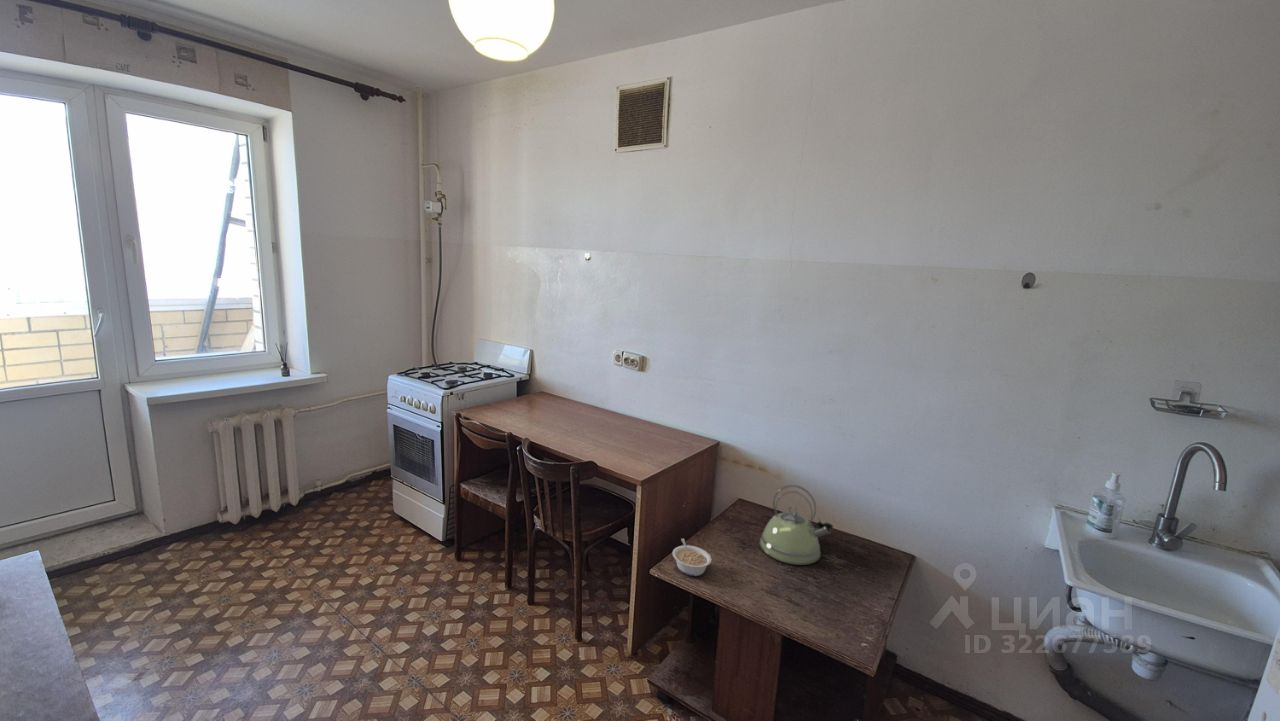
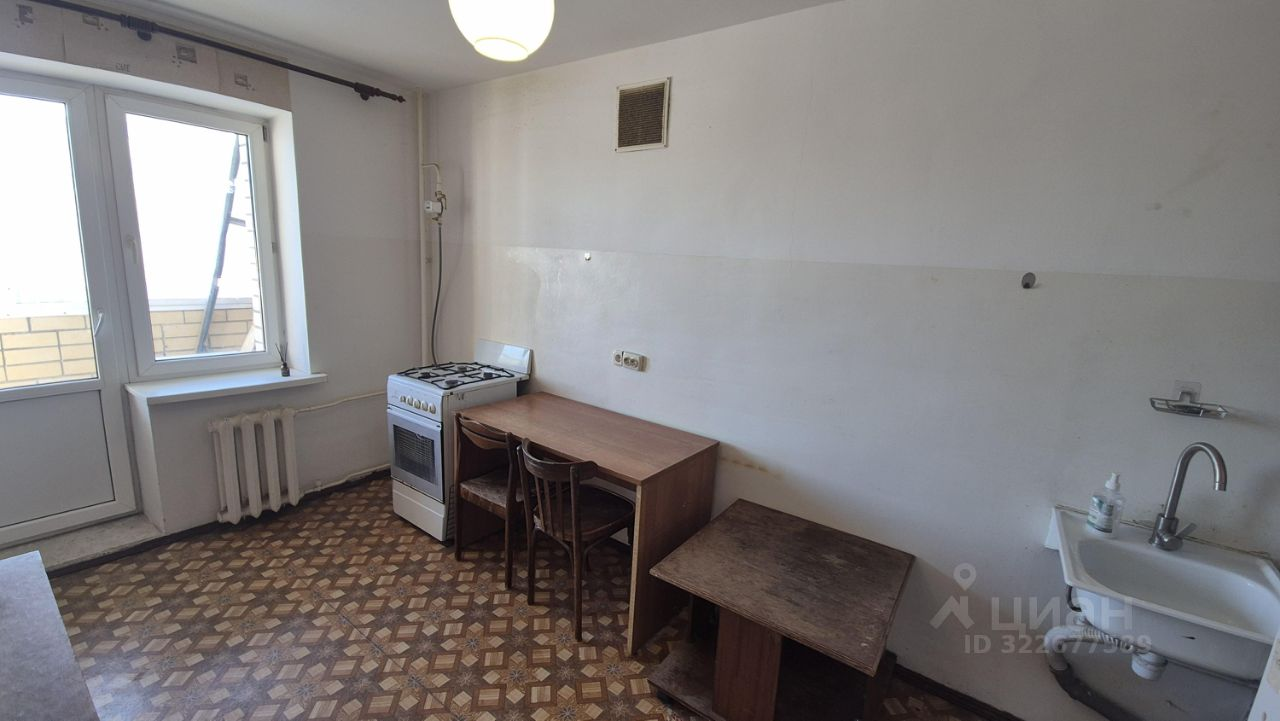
- legume [672,537,712,577]
- kettle [758,484,834,566]
